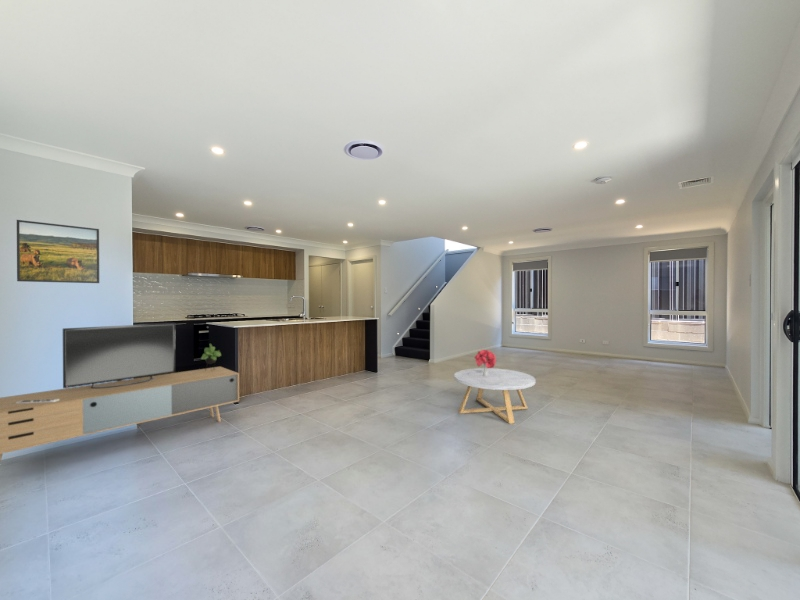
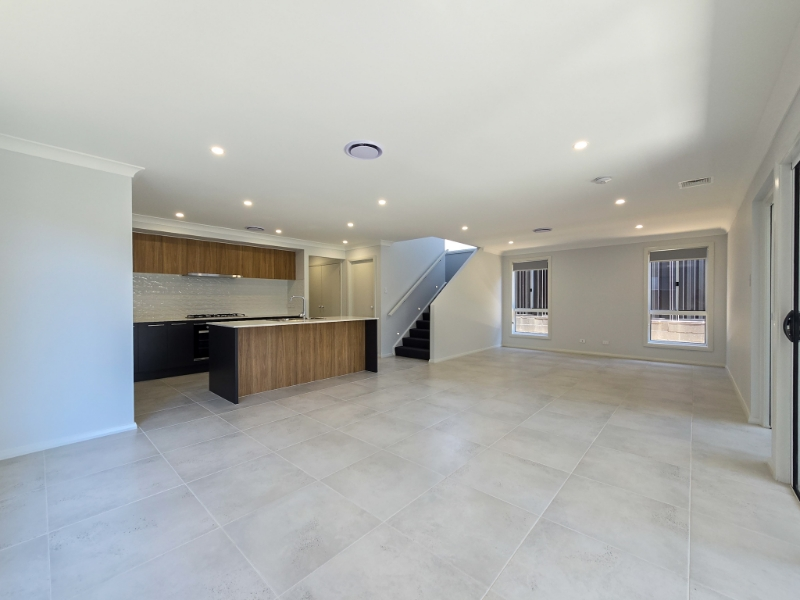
- bouquet [474,349,497,376]
- coffee table [453,367,536,425]
- media console [0,322,240,463]
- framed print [16,219,100,284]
